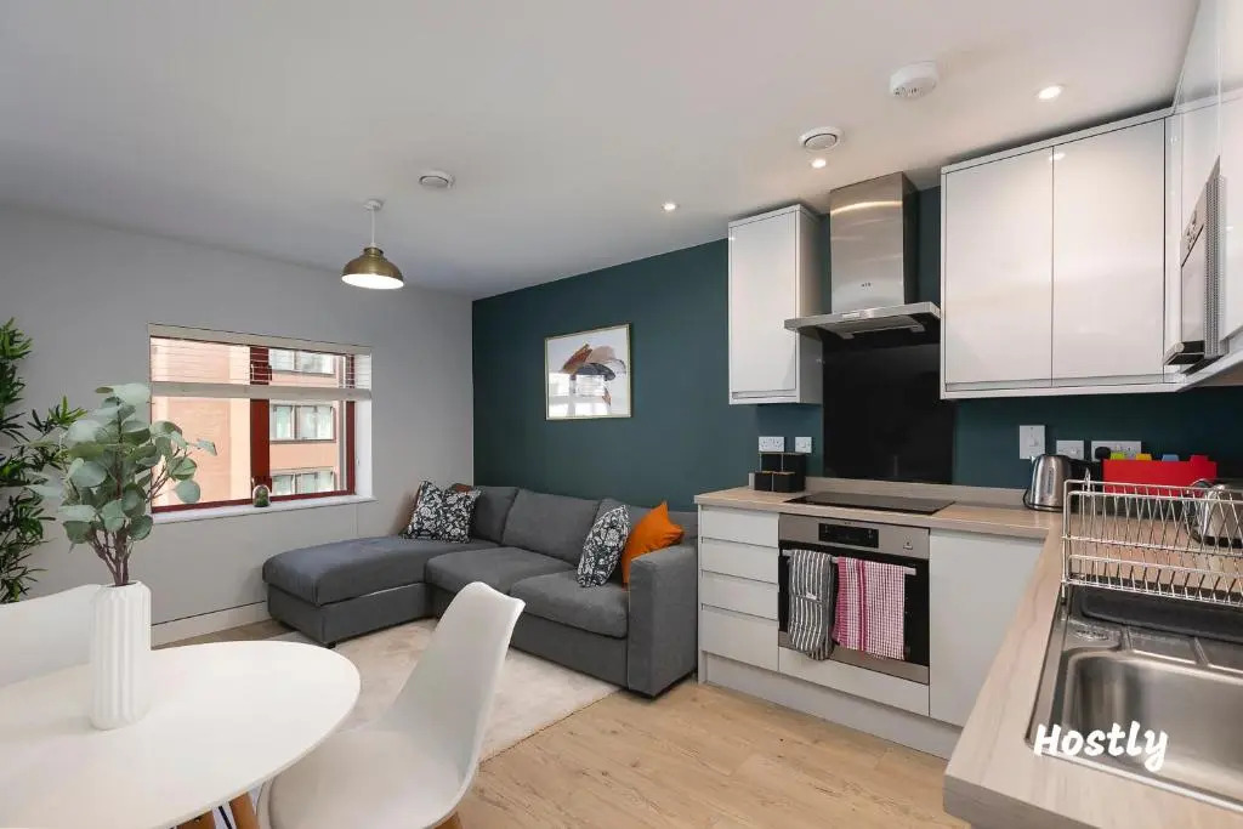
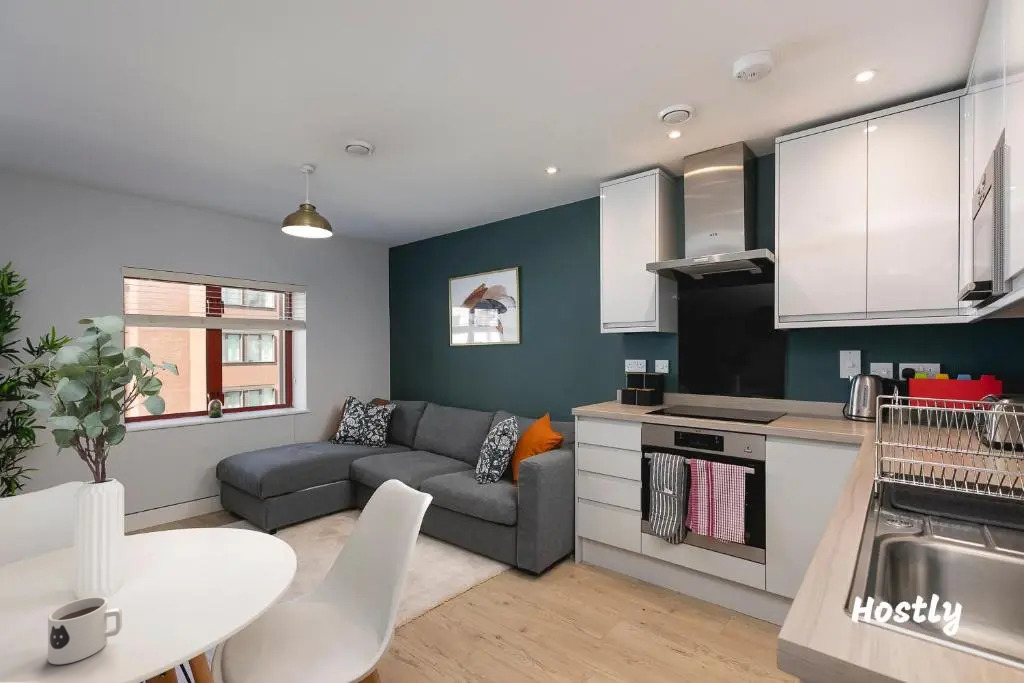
+ mug [47,596,123,665]
